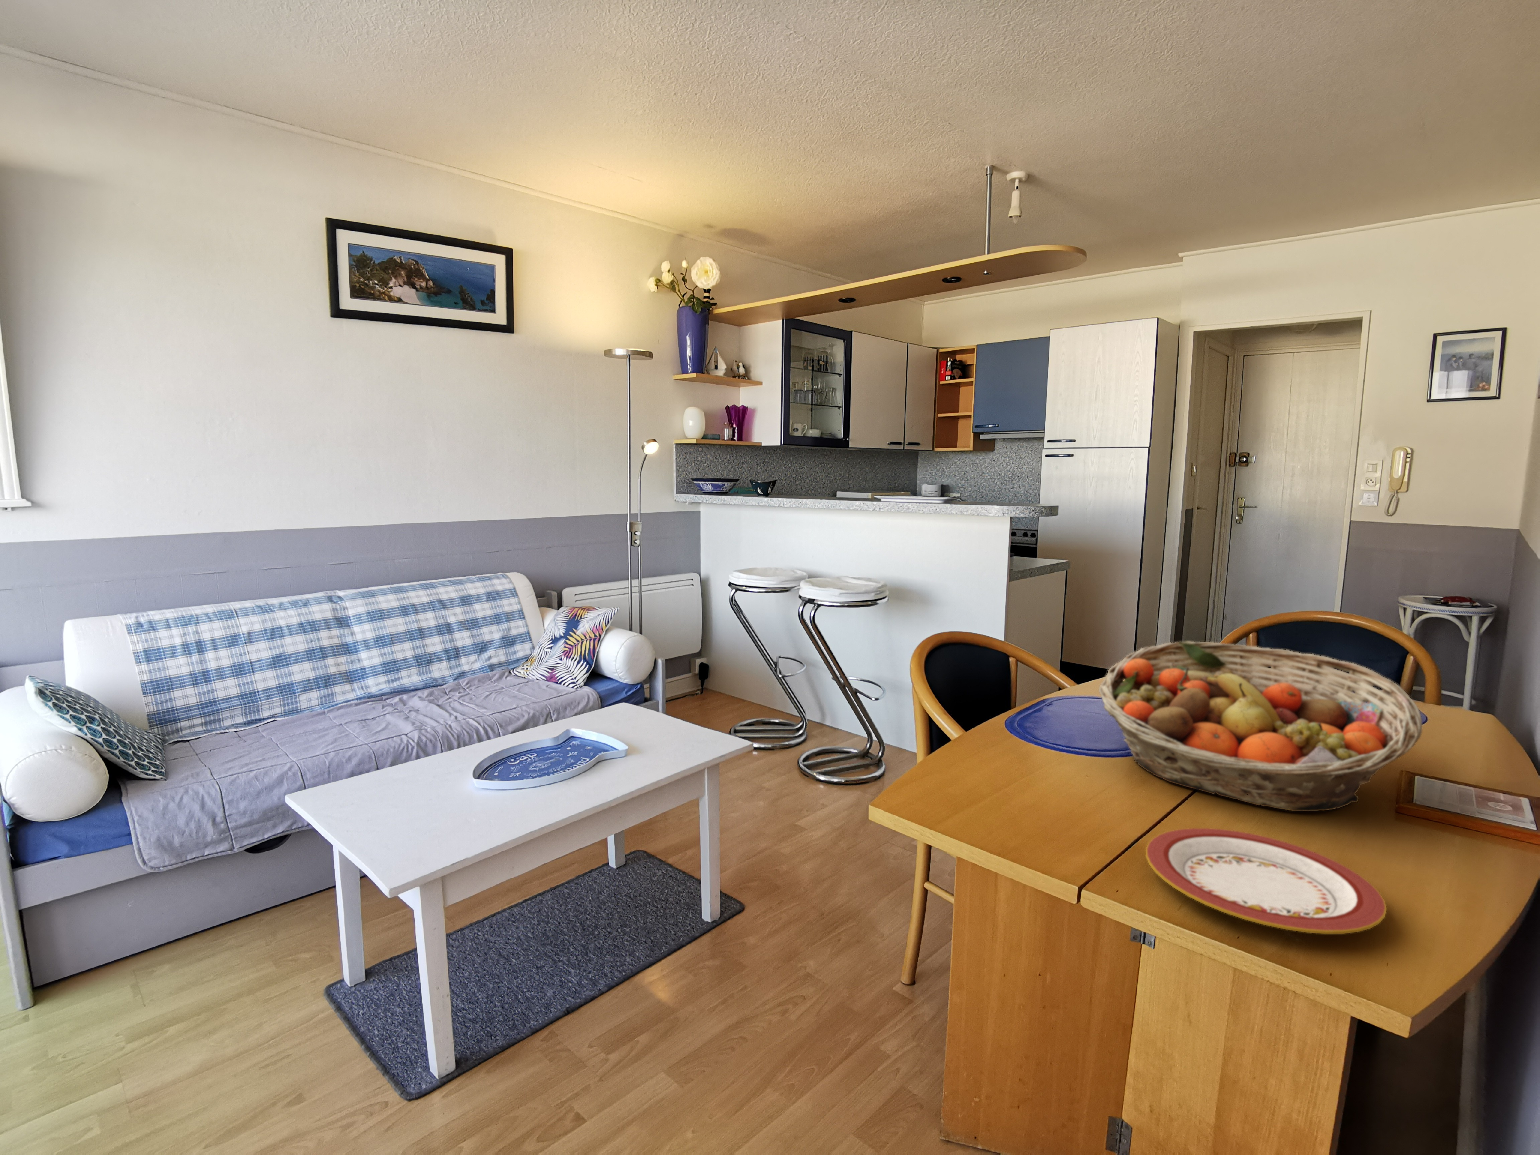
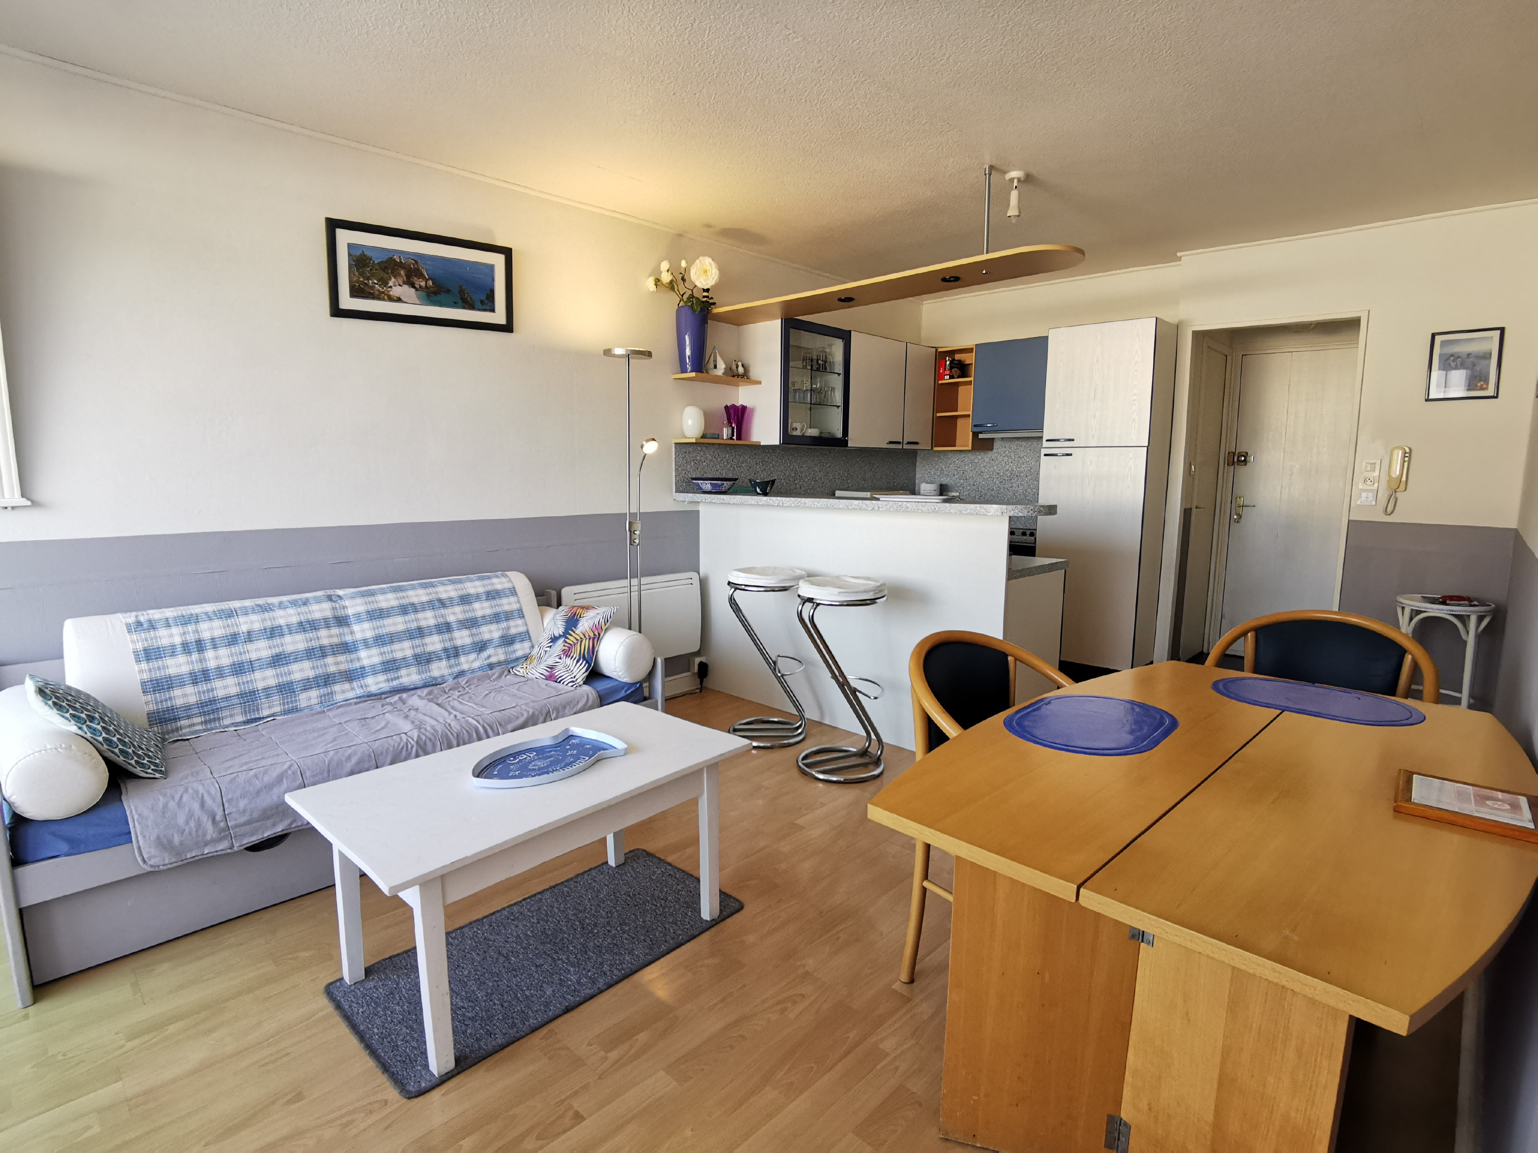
- fruit basket [1099,641,1422,812]
- plate [1145,827,1387,934]
